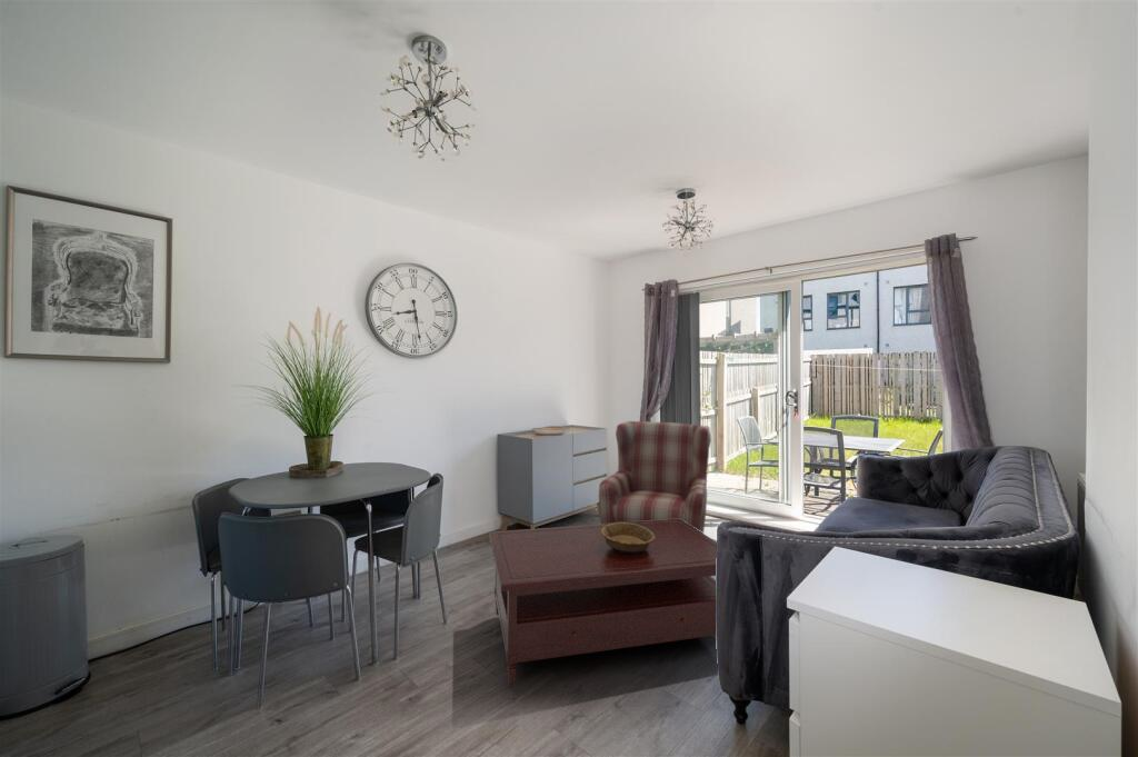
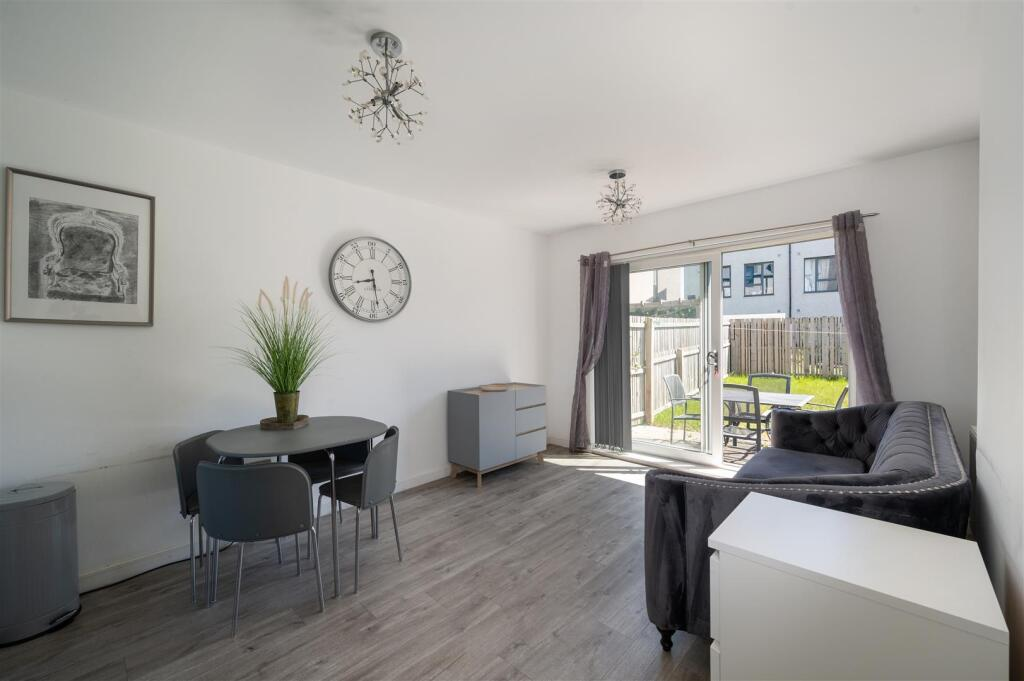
- decorative bowl [601,522,655,554]
- armchair [598,420,712,534]
- coffee table [488,519,718,688]
